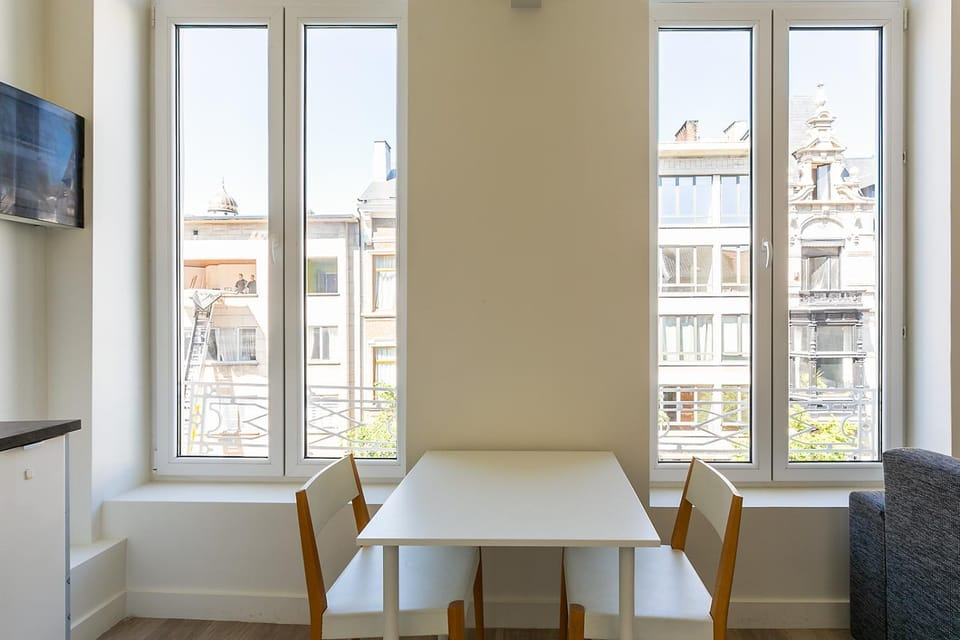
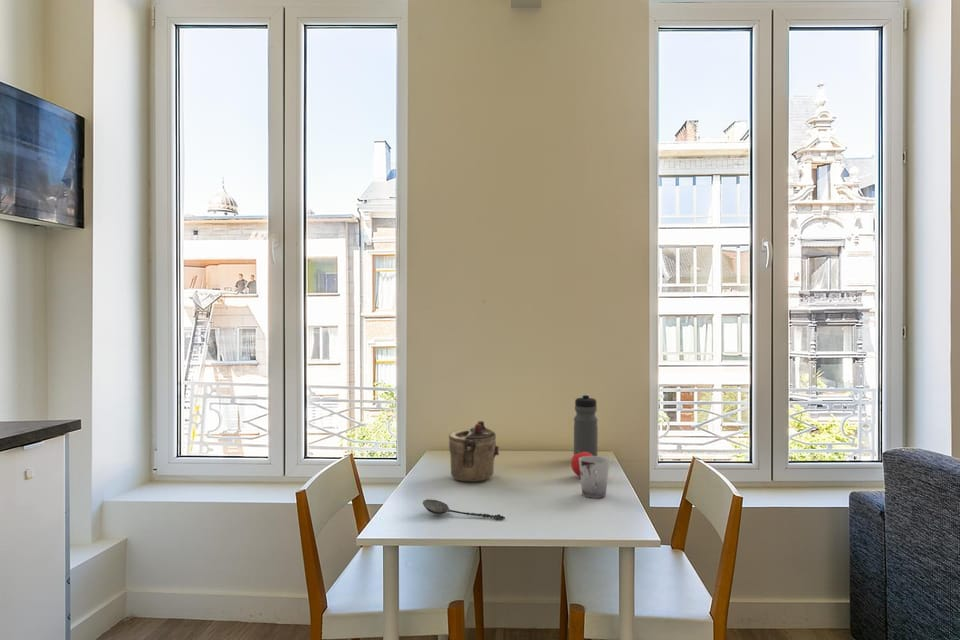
+ cup [579,455,611,499]
+ water bottle [573,393,599,456]
+ teapot [448,420,500,483]
+ fruit [570,450,593,478]
+ spoon [422,498,506,520]
